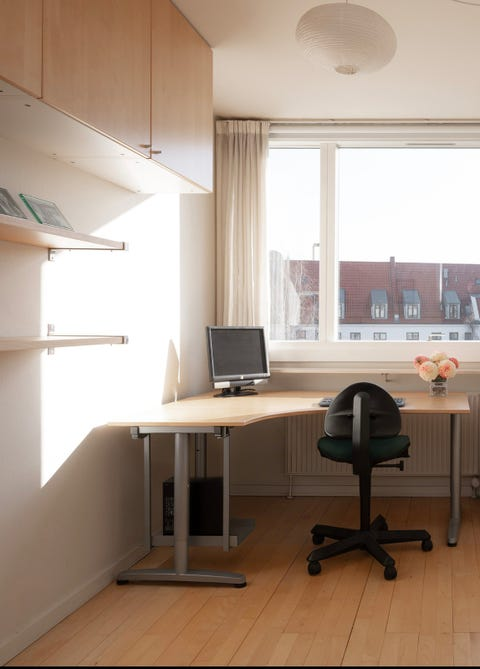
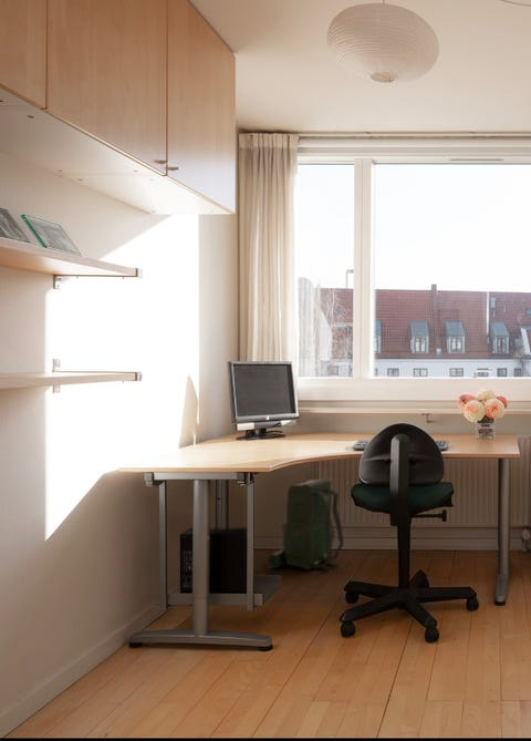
+ backpack [267,477,345,570]
